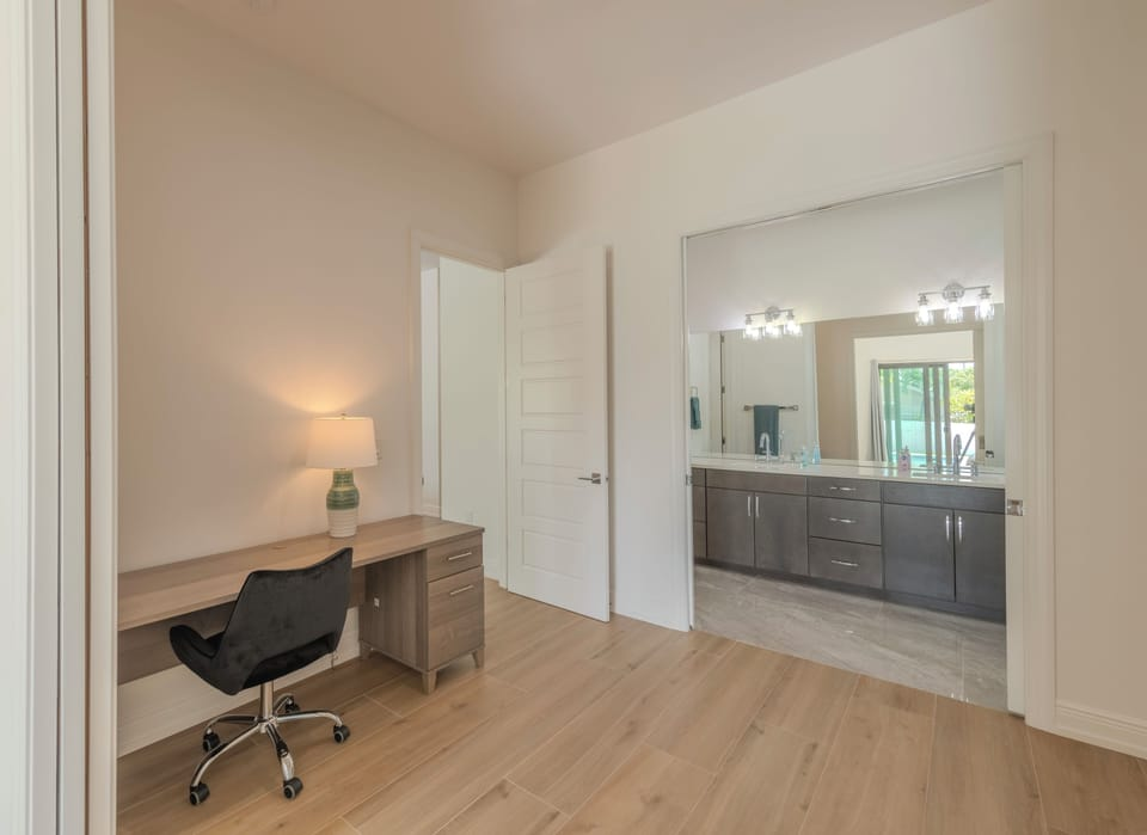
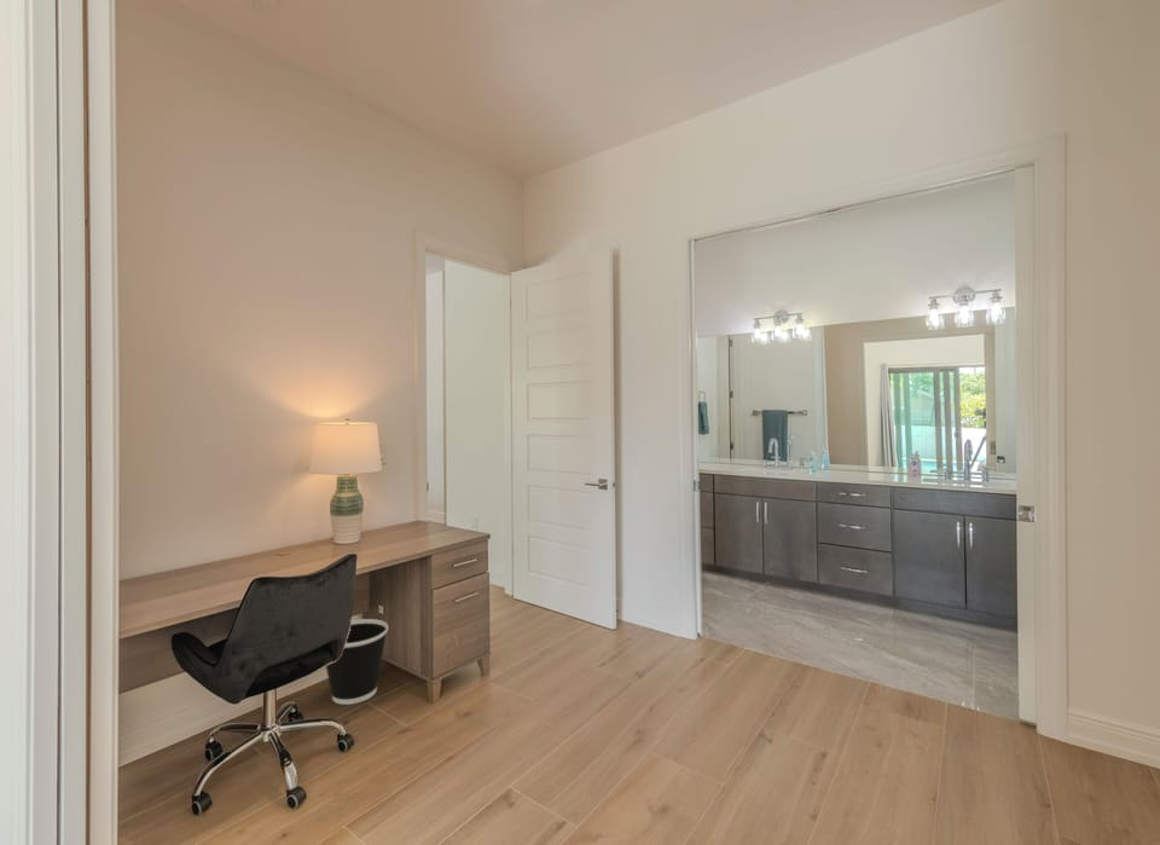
+ wastebasket [325,618,389,706]
